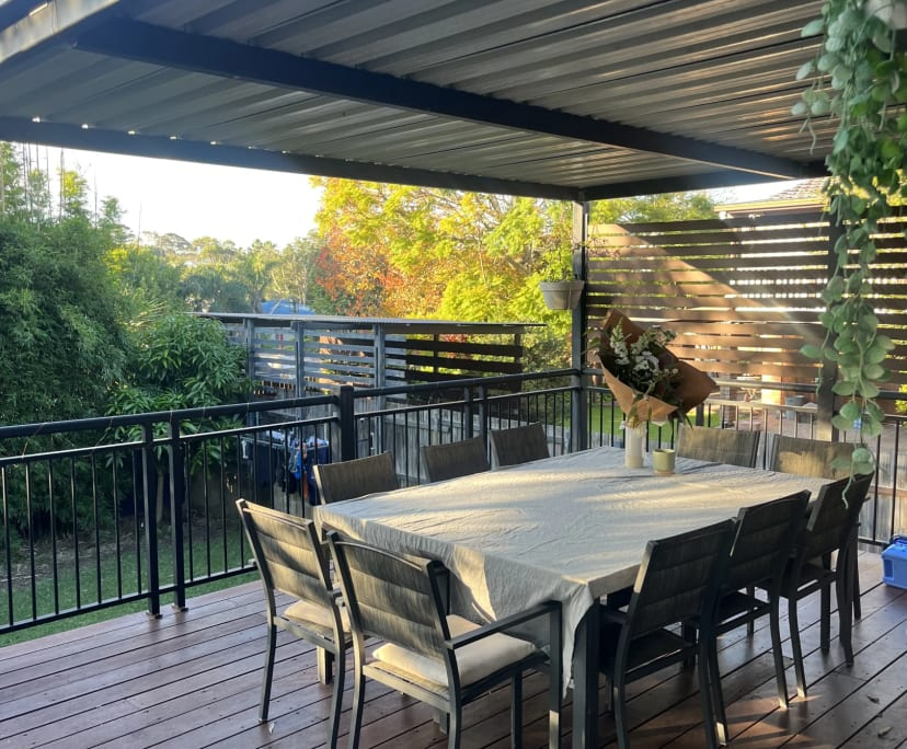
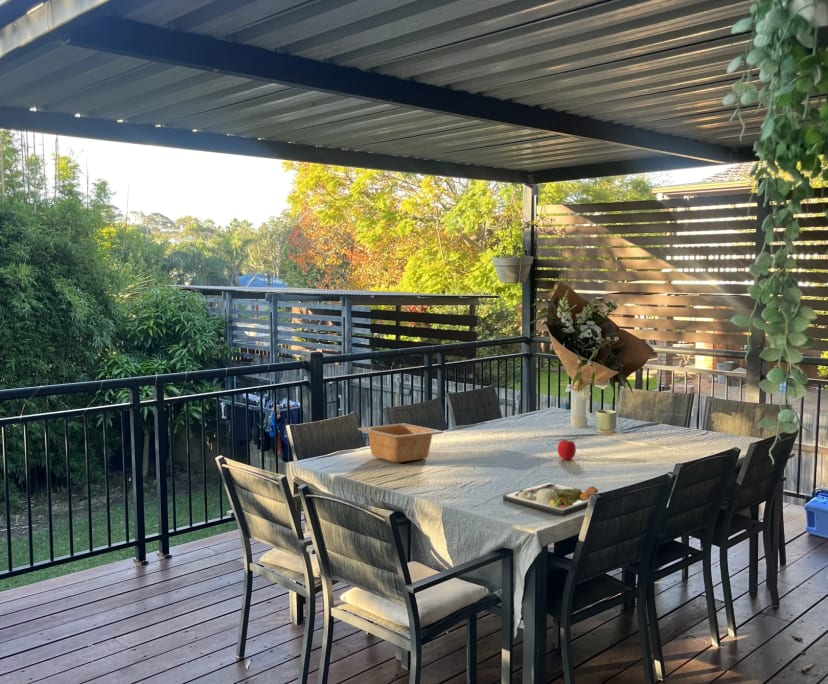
+ dinner plate [502,481,599,517]
+ serving bowl [357,422,444,463]
+ fruit [557,438,577,461]
